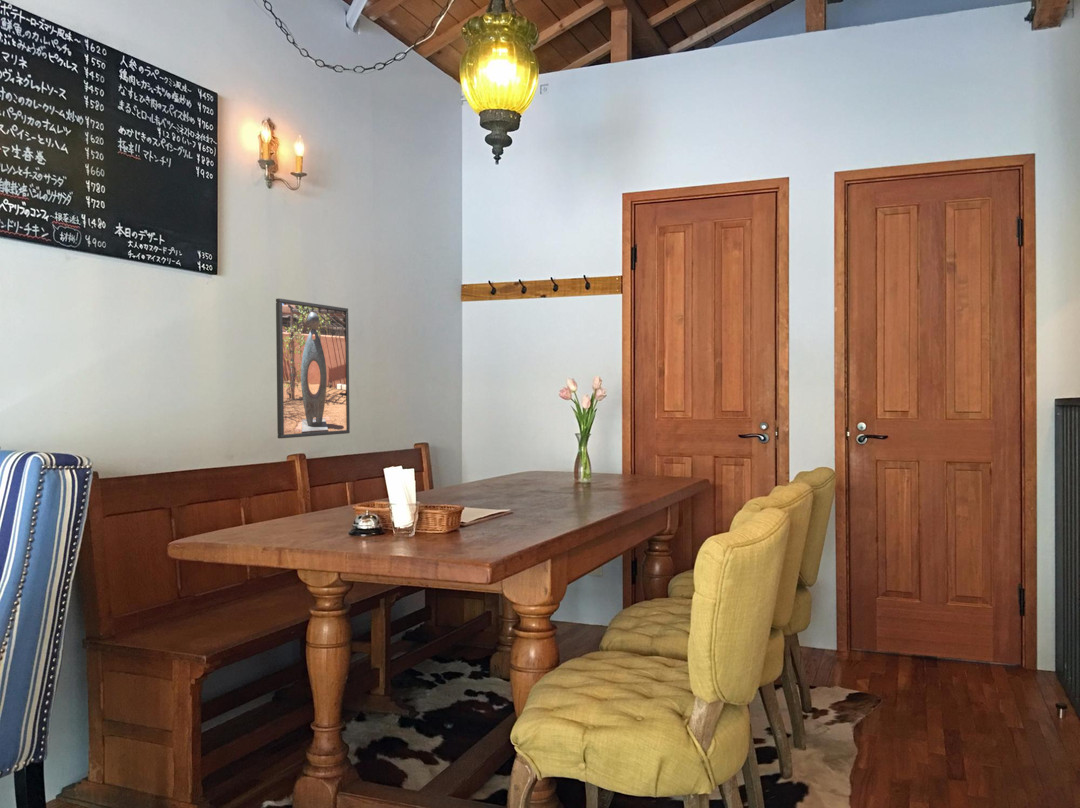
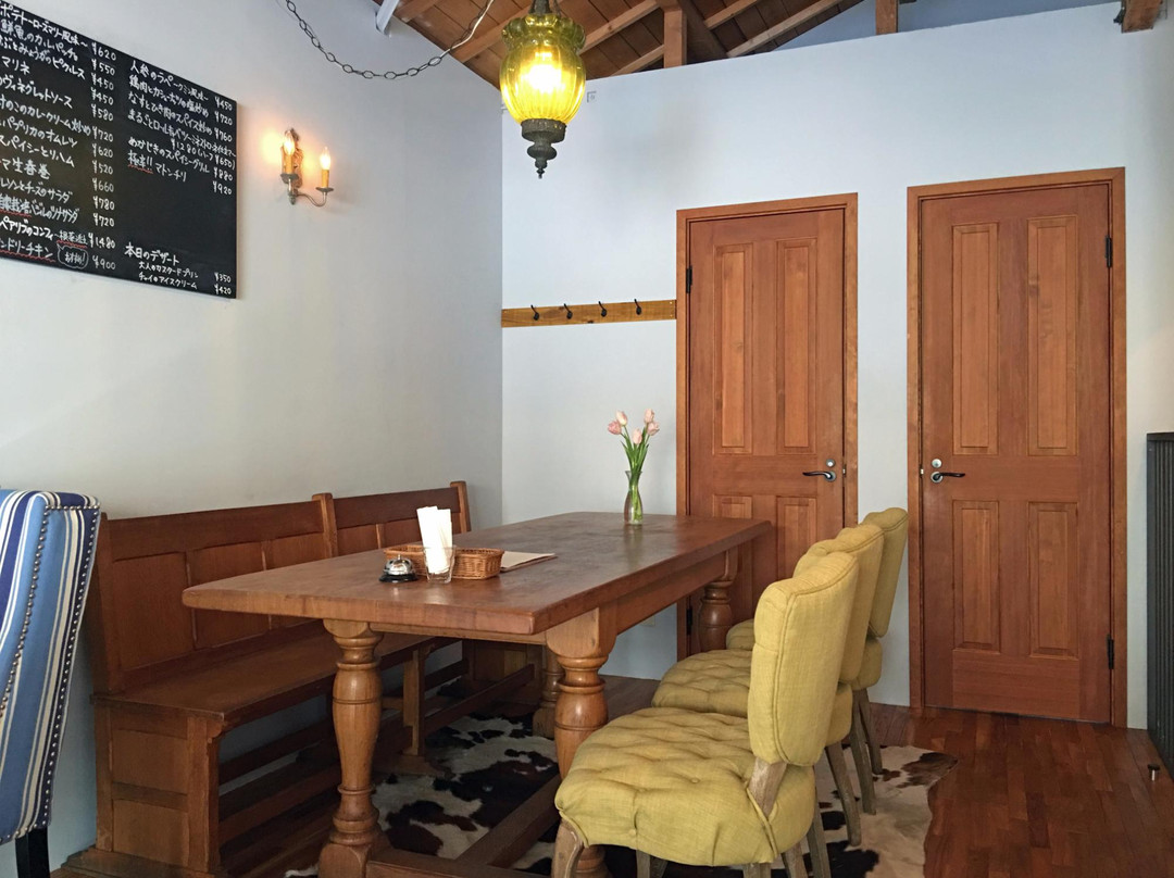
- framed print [275,297,351,439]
